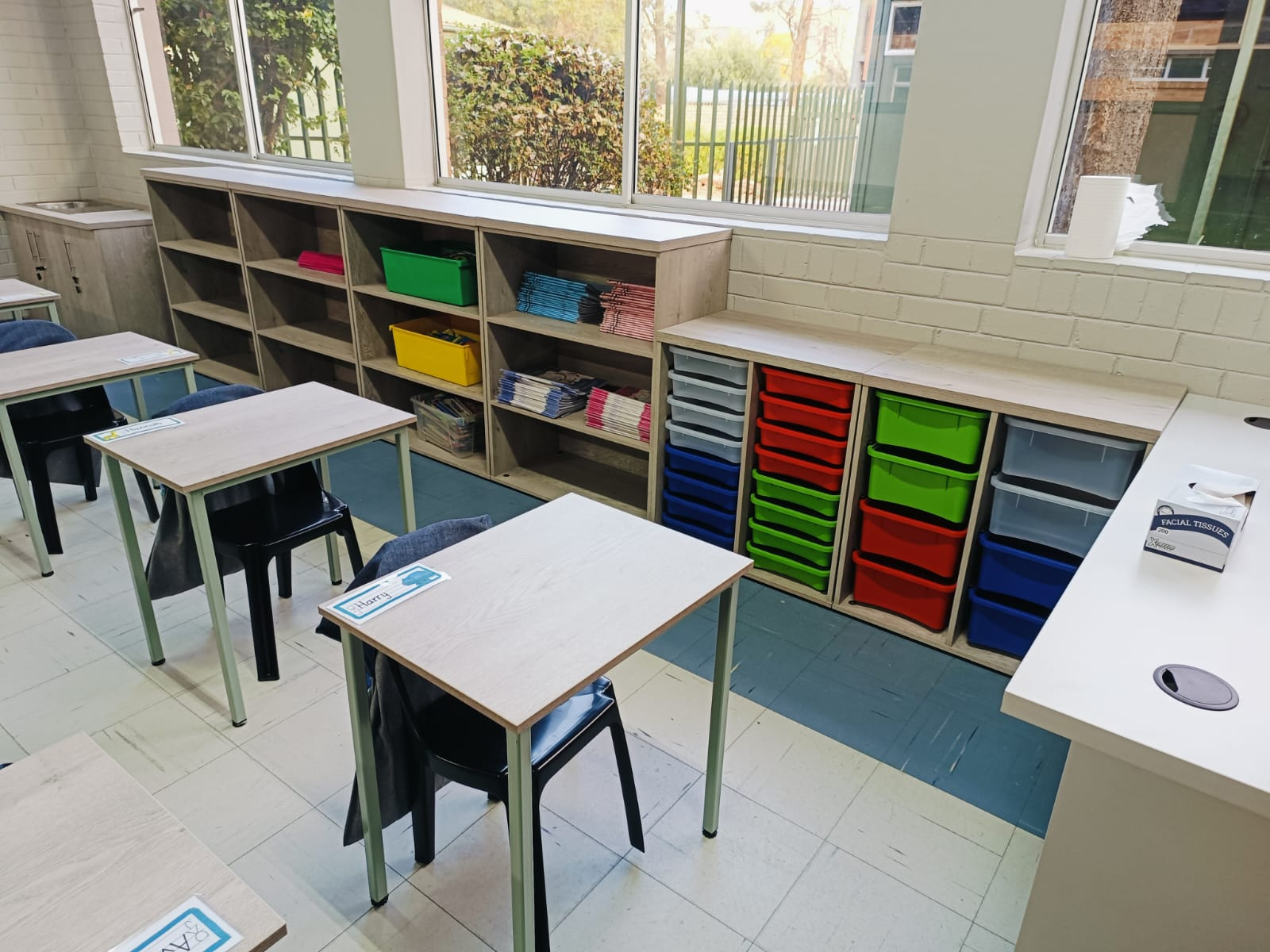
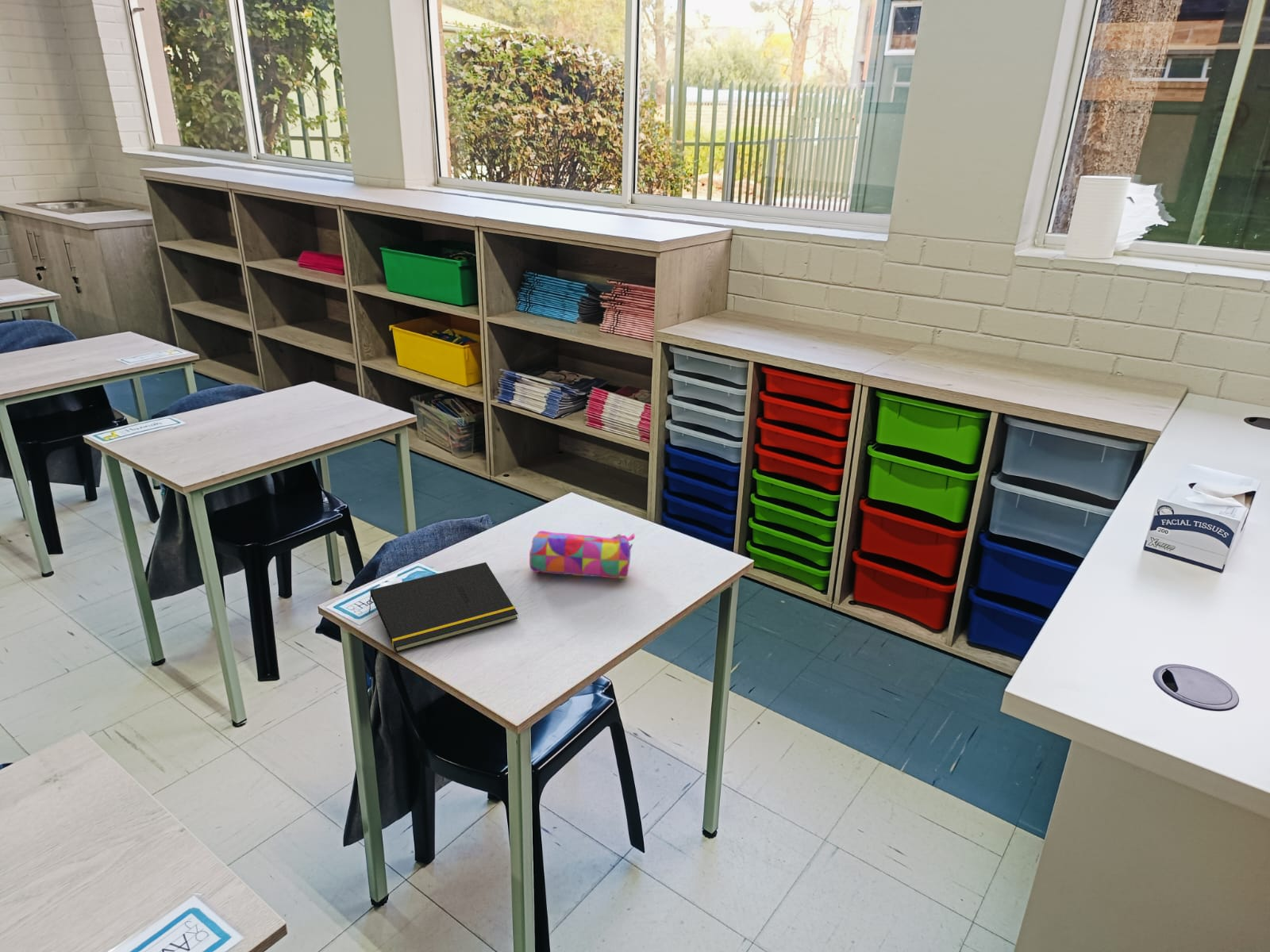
+ pencil case [529,530,636,579]
+ notepad [368,562,518,654]
